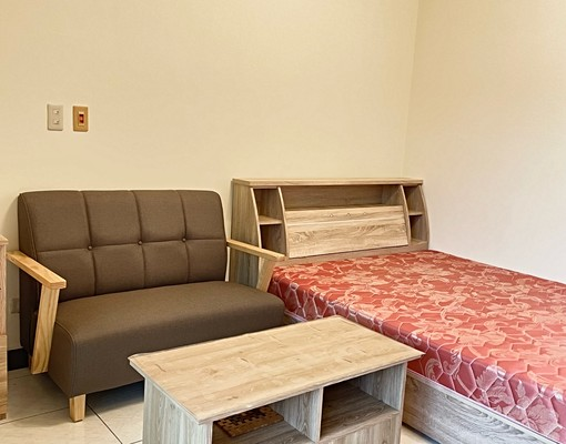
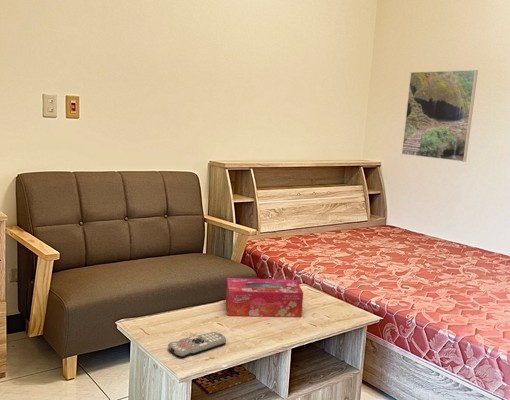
+ tissue box [225,277,304,318]
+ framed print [401,69,479,163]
+ remote control [167,331,227,358]
